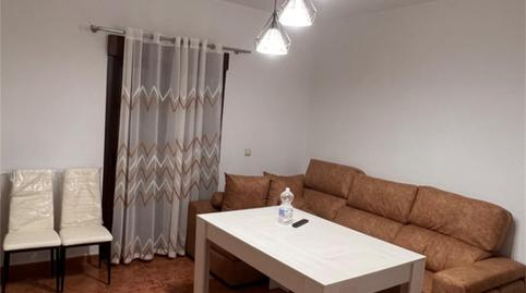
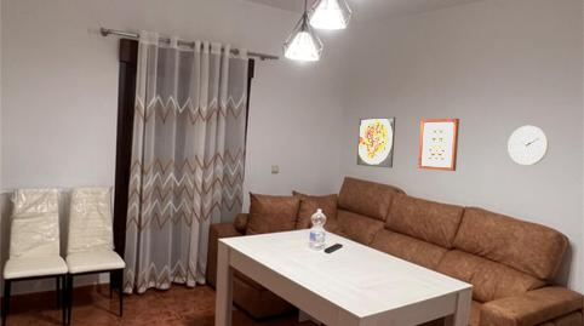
+ wall art [417,118,460,172]
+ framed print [356,116,396,168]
+ wall clock [506,125,550,167]
